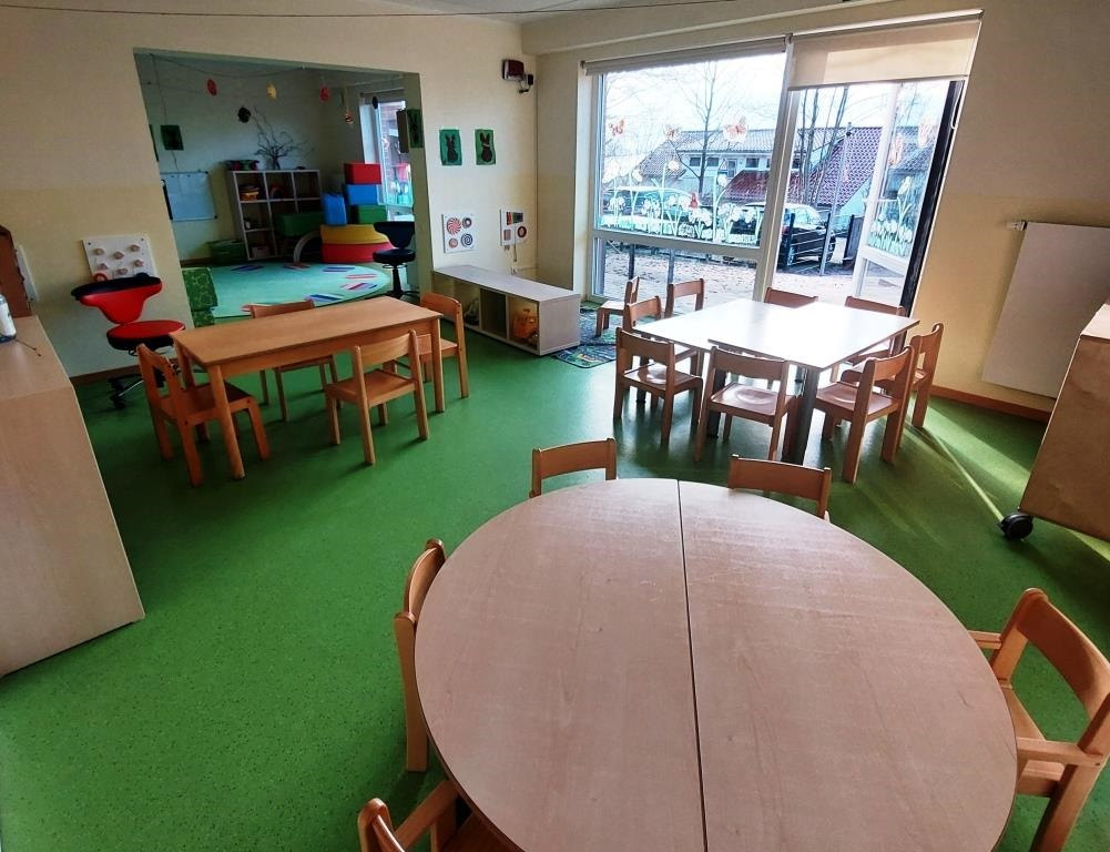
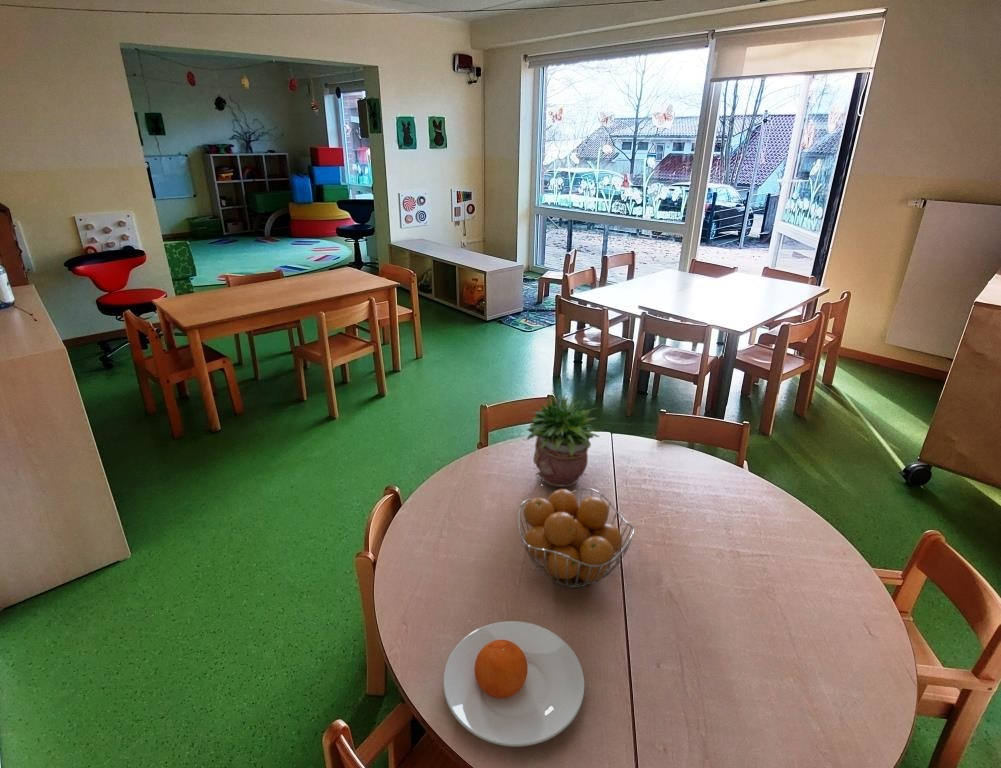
+ plate [442,620,586,748]
+ fruit basket [517,487,635,589]
+ potted plant [525,391,602,488]
